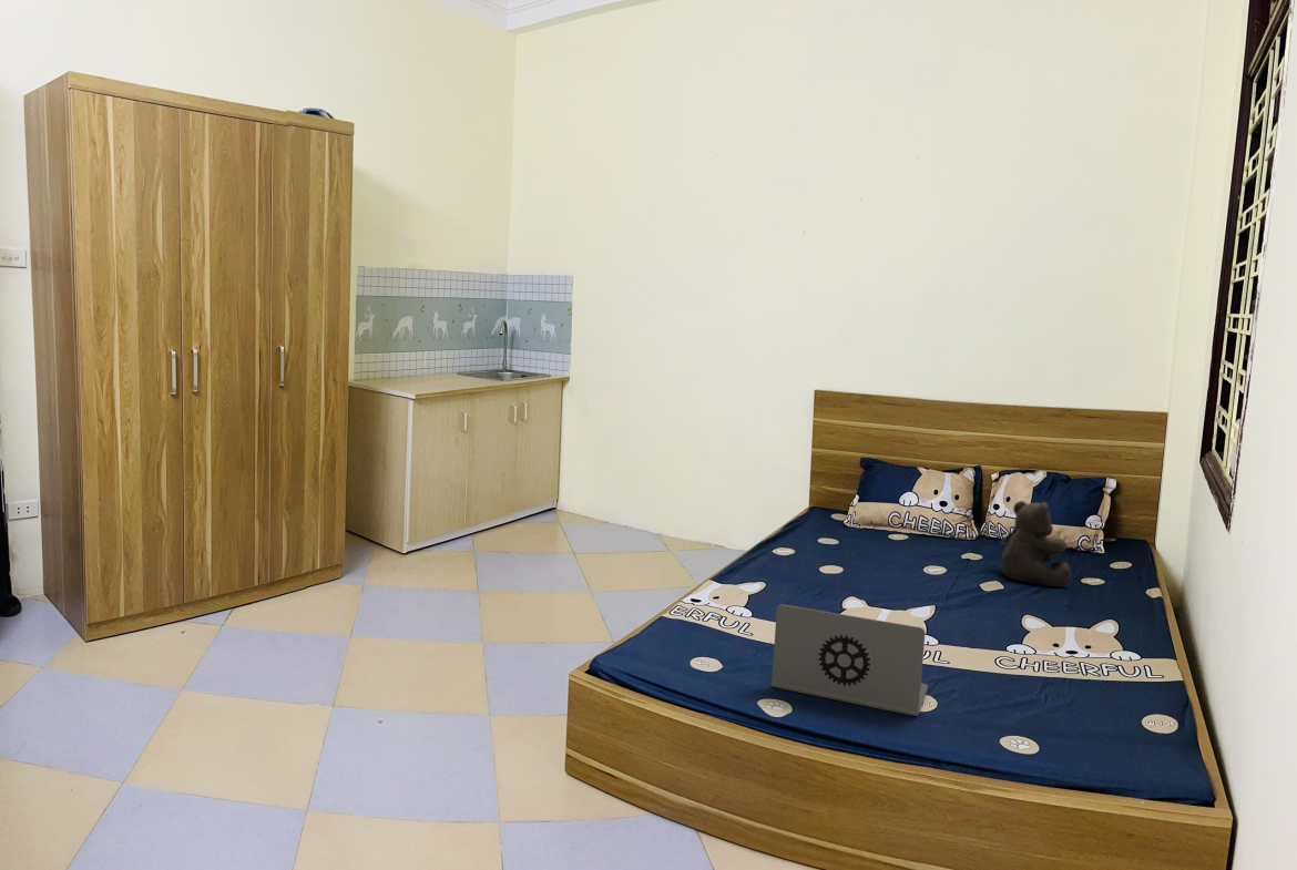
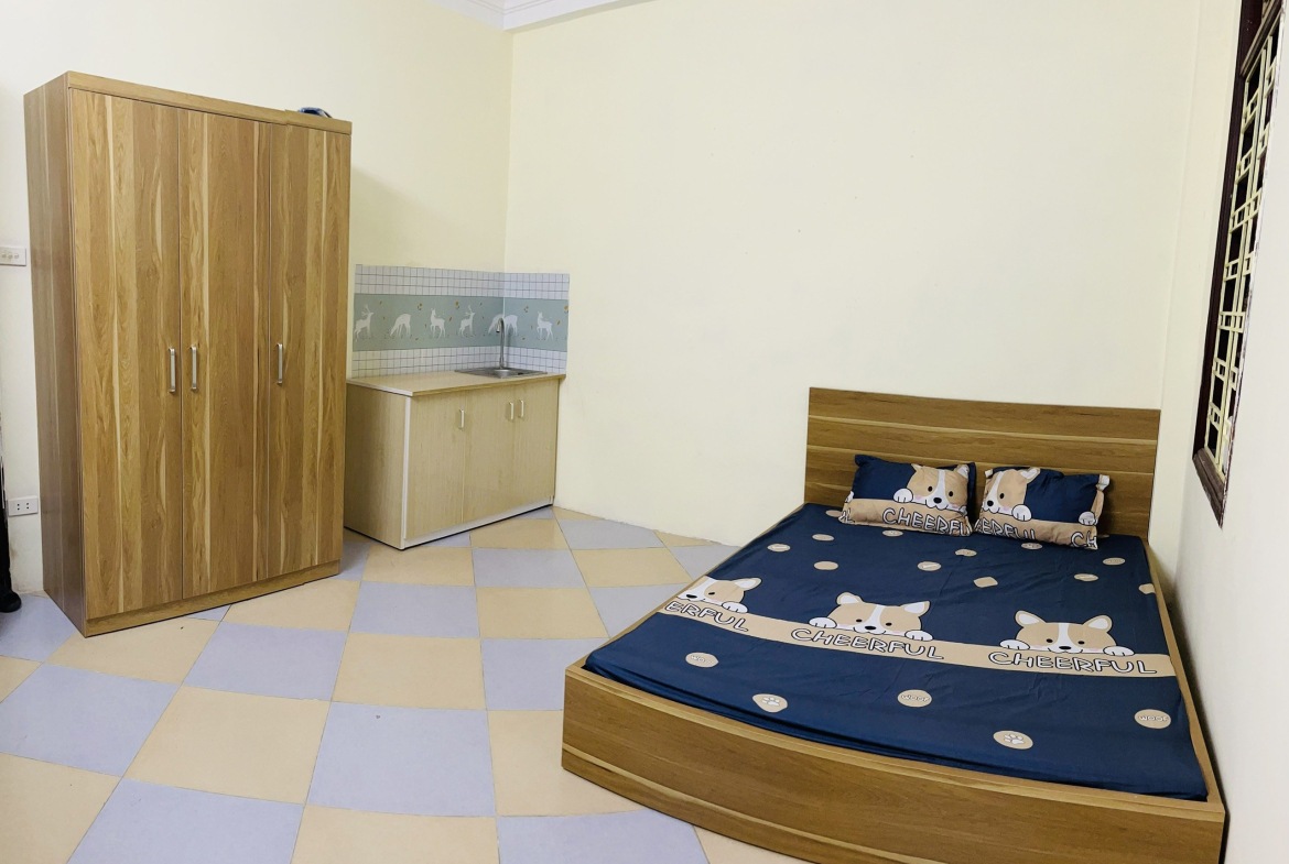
- teddy bear [999,500,1072,588]
- laptop [770,603,929,717]
